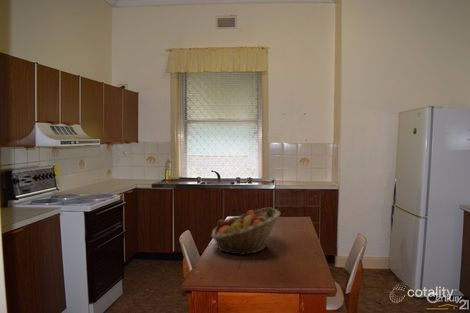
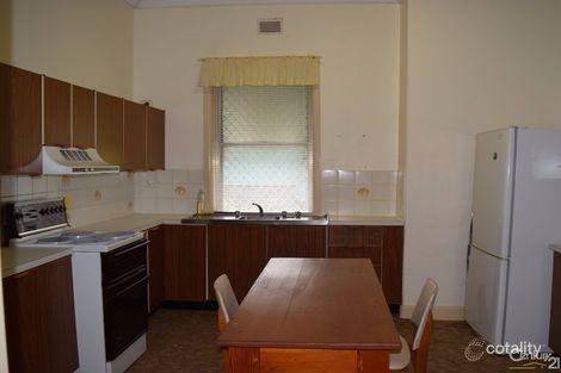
- fruit basket [210,207,281,256]
